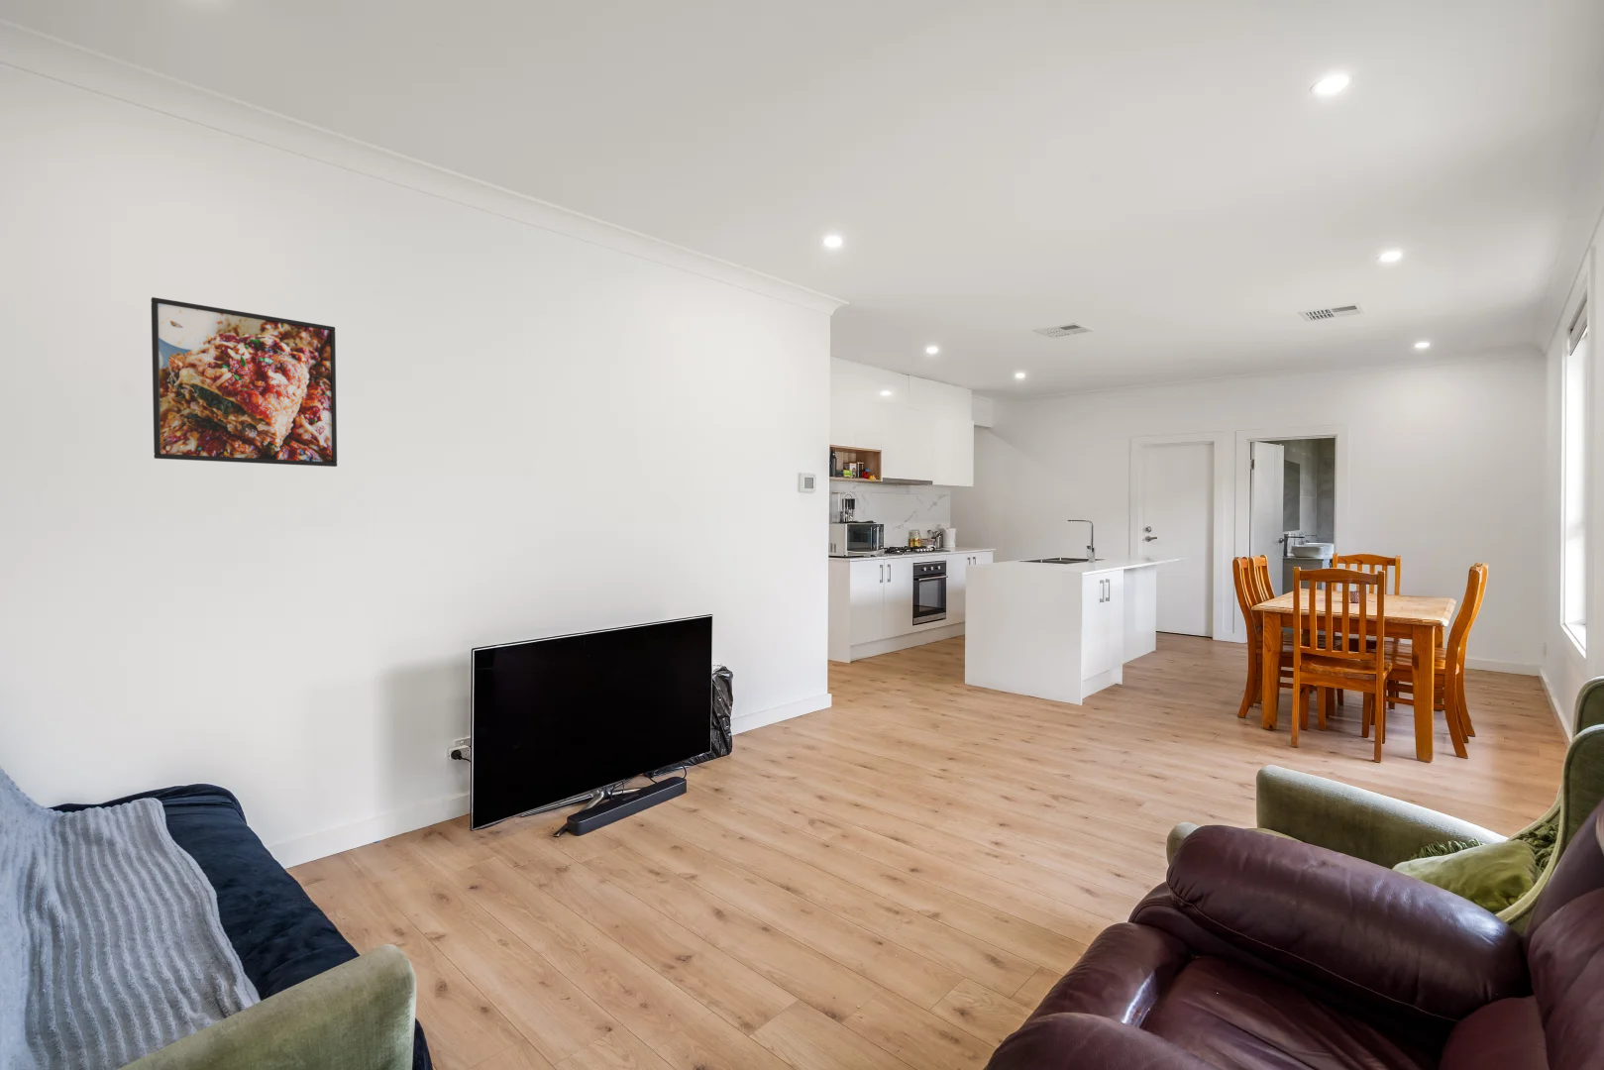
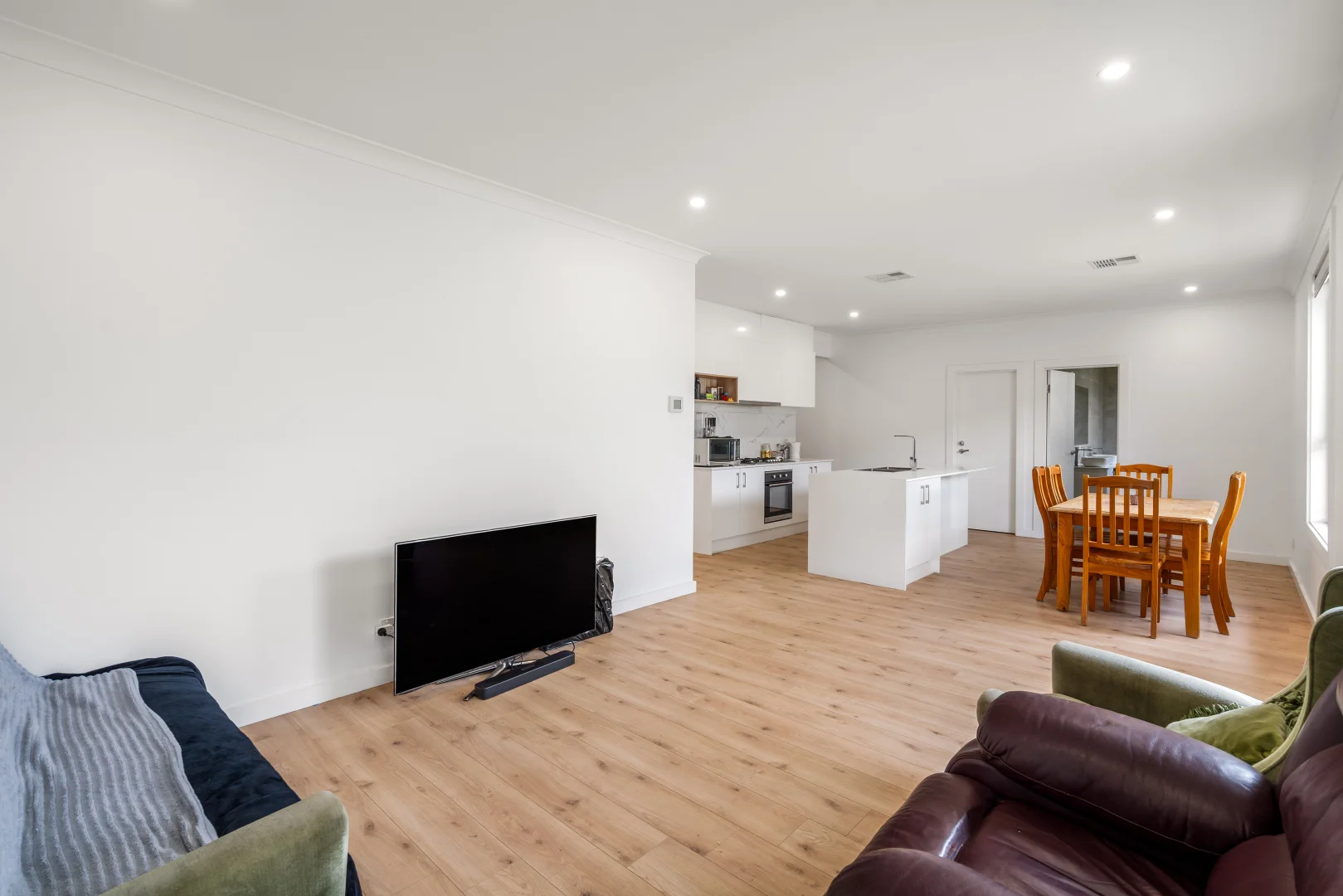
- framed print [150,296,338,468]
